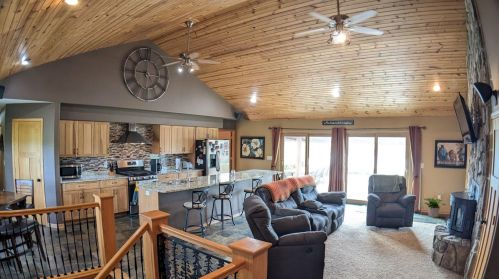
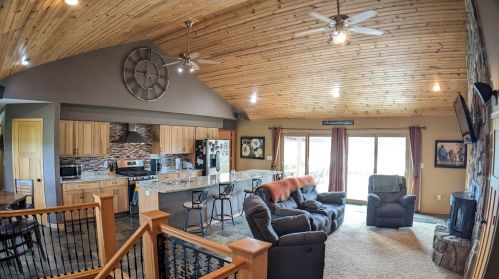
- potted plant [423,197,446,218]
